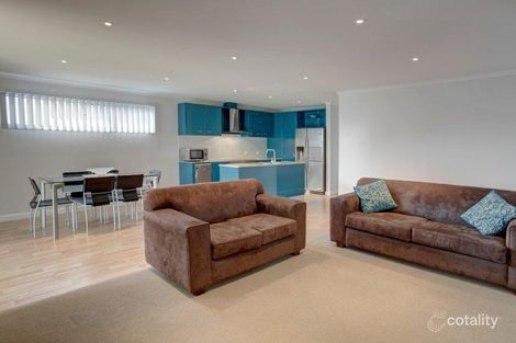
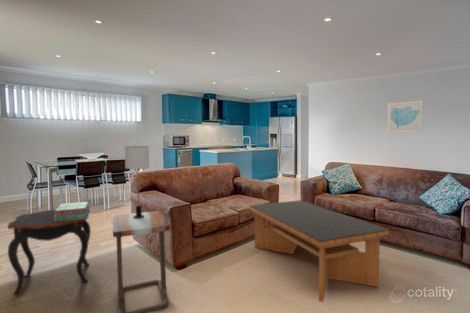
+ coffee table [248,199,390,303]
+ wall art [387,99,424,134]
+ table lamp [124,145,150,219]
+ stack of books [54,201,91,221]
+ side table [7,208,92,296]
+ side table [112,210,171,313]
